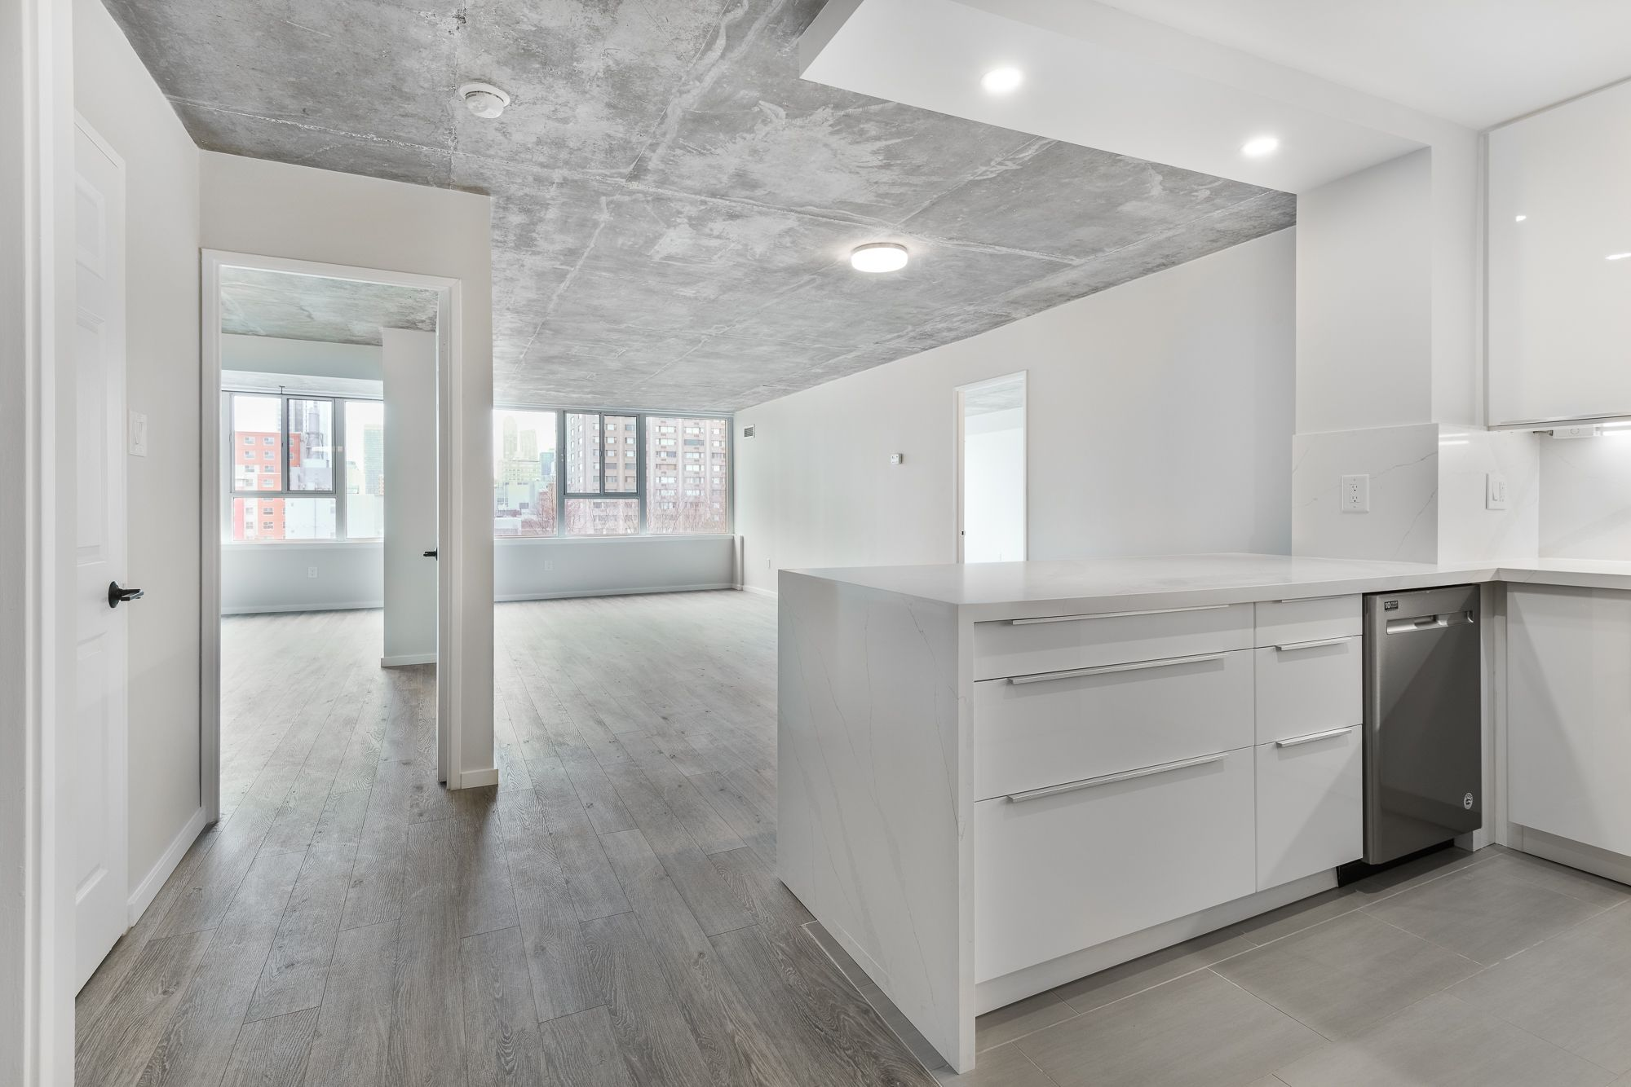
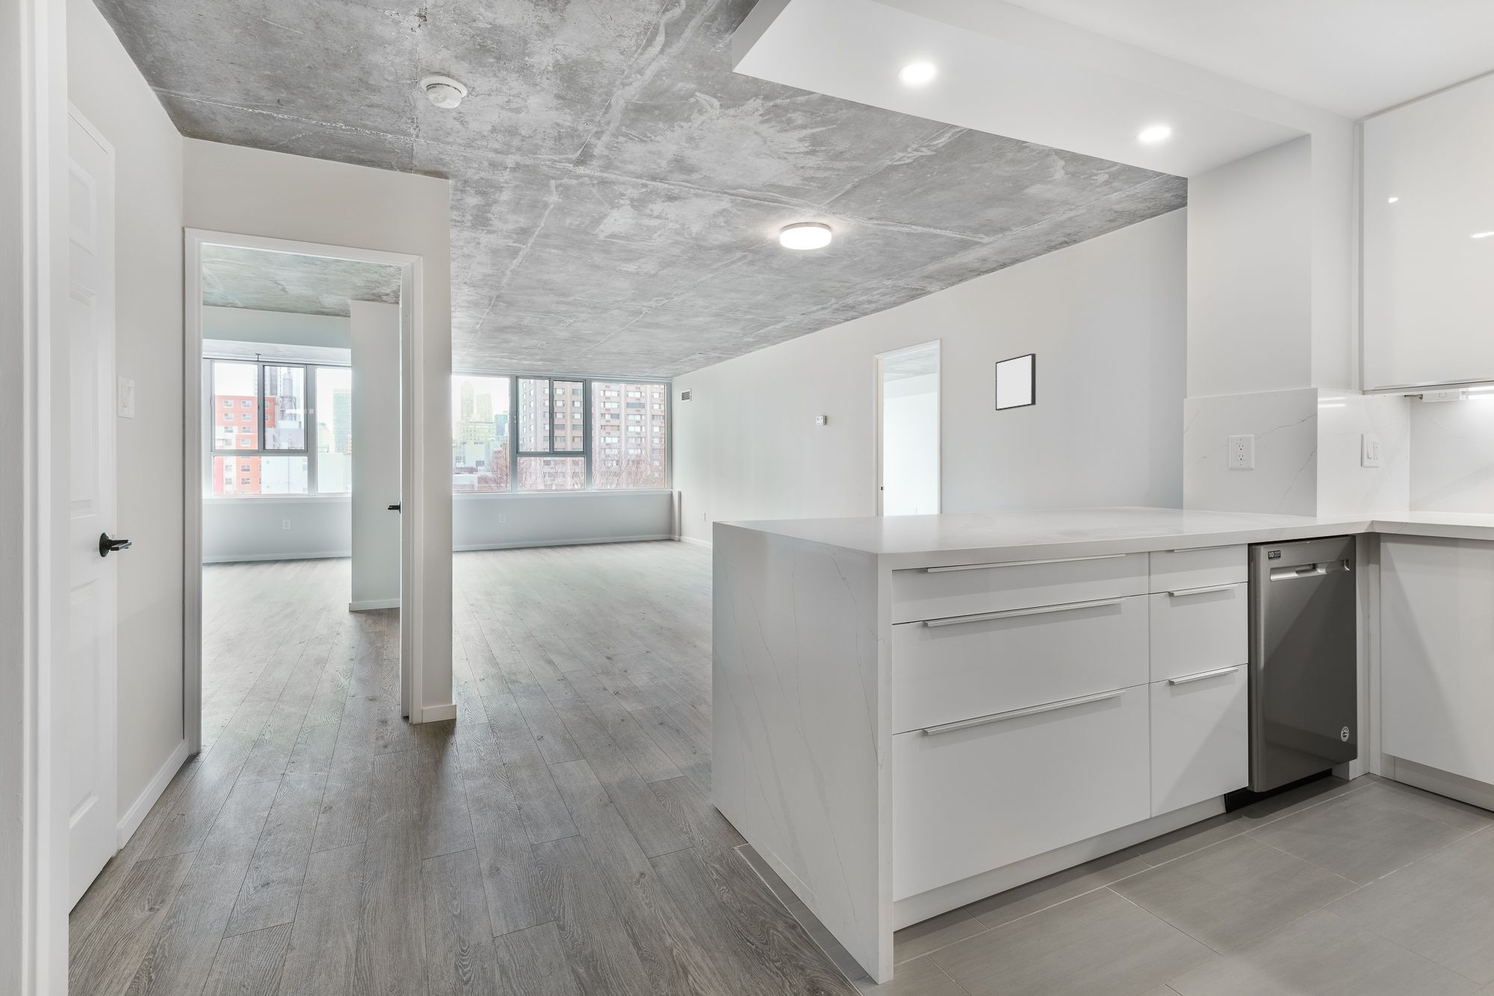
+ wall art [995,352,1037,411]
